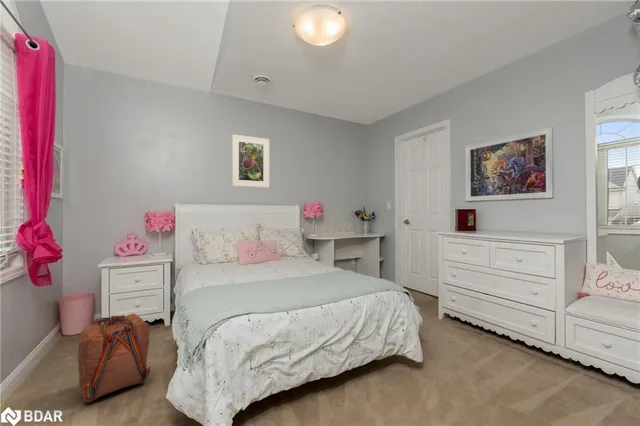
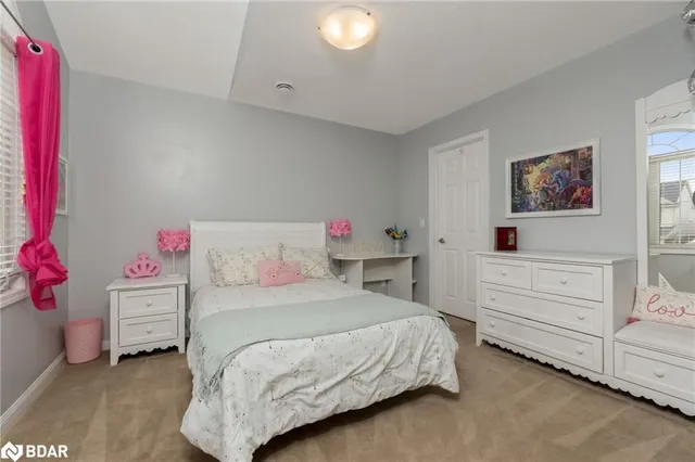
- backpack [77,313,152,404]
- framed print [231,134,270,189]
